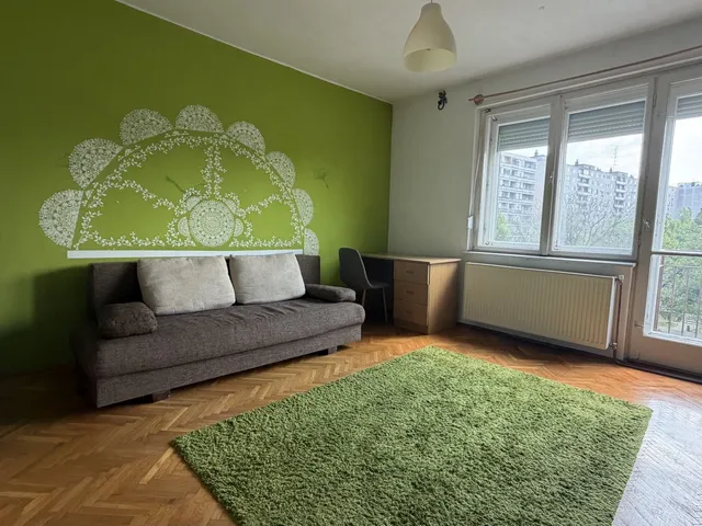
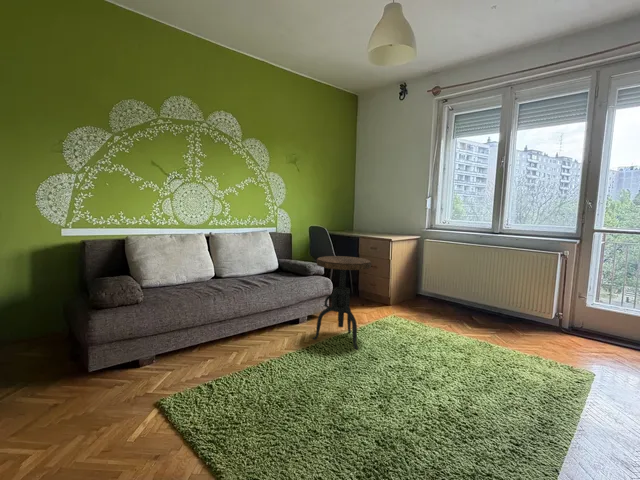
+ side table [311,255,372,350]
